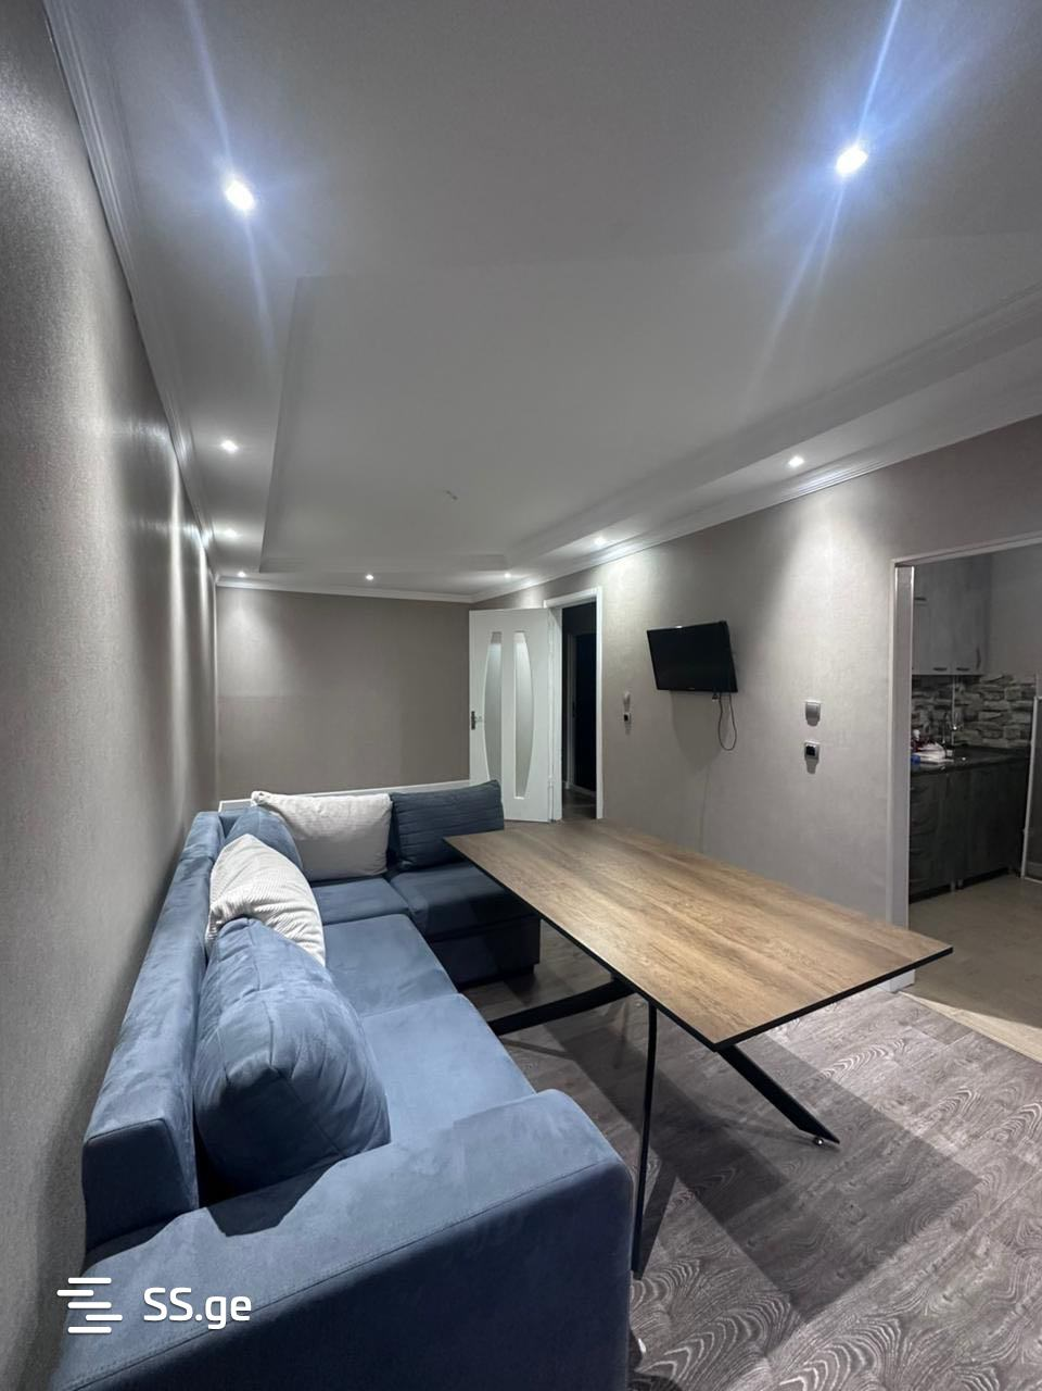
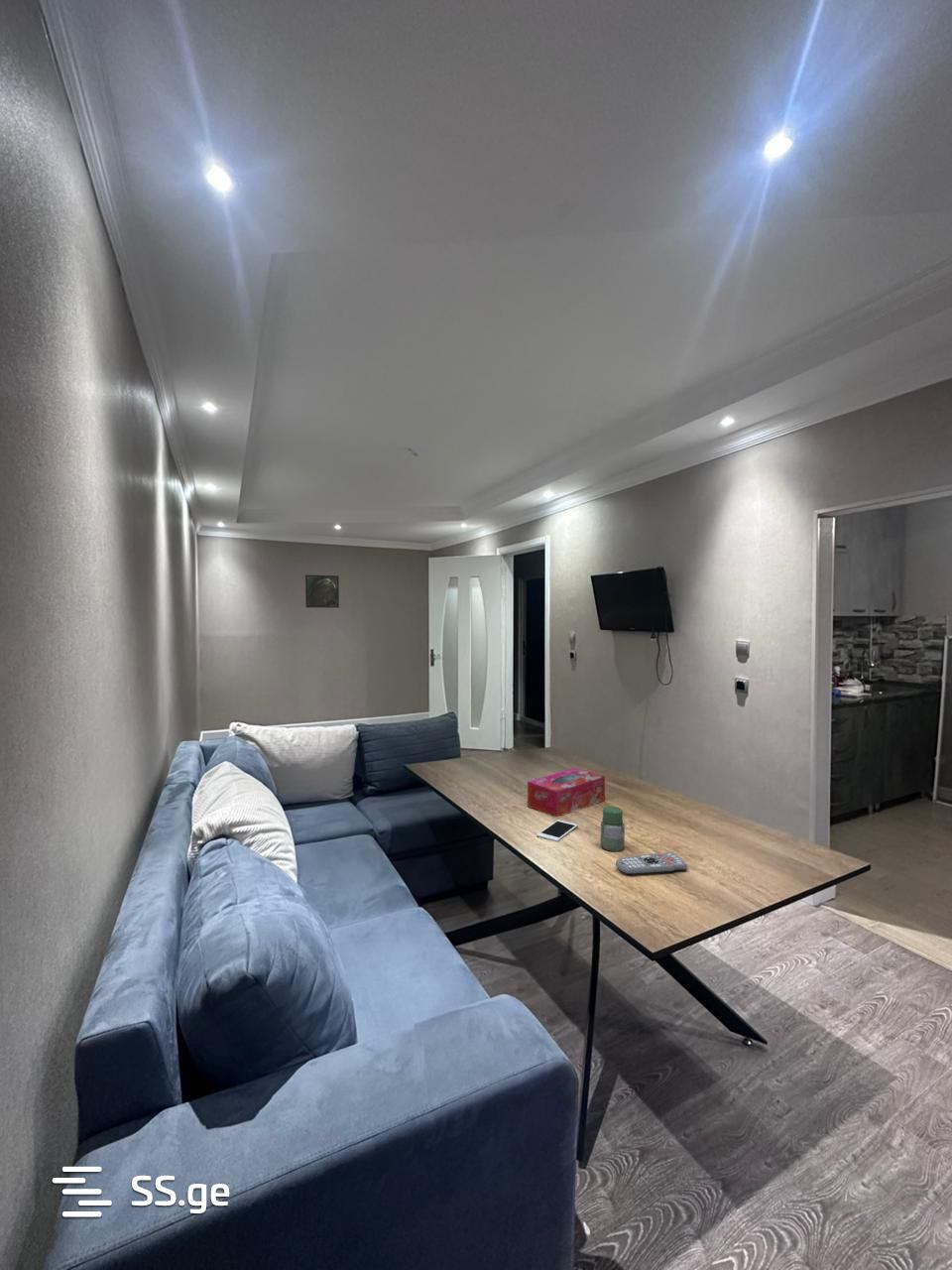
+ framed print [304,573,340,608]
+ jar [600,806,626,852]
+ cell phone [535,819,579,842]
+ tissue box [527,767,606,819]
+ remote control [615,851,688,876]
